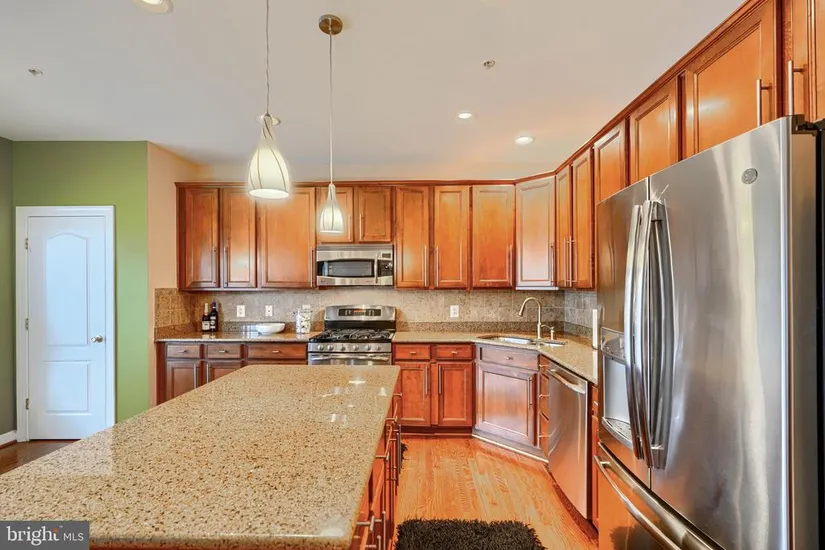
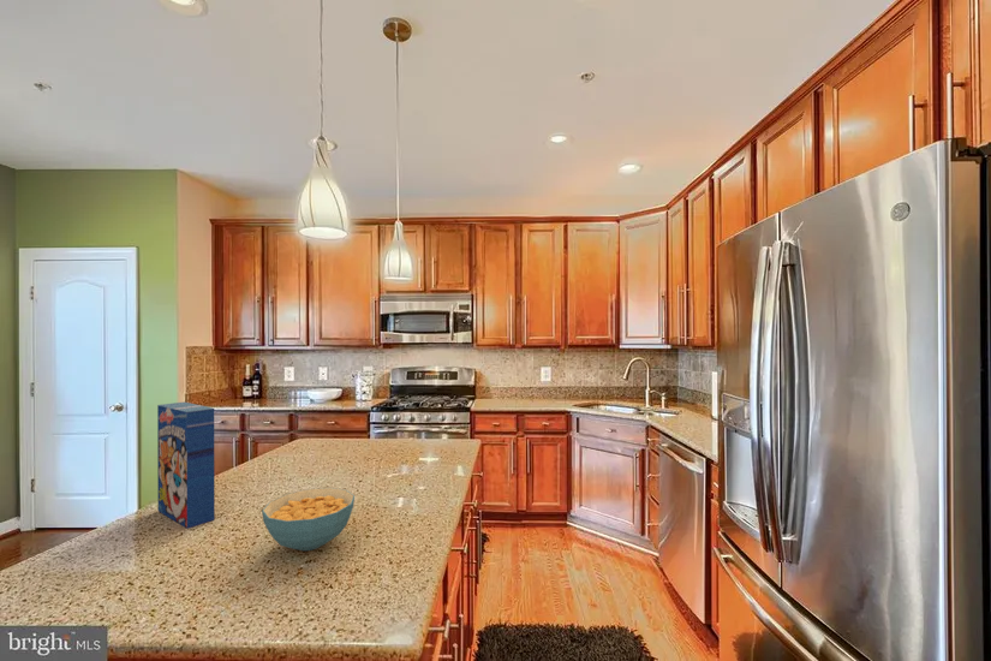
+ cereal bowl [261,487,356,552]
+ cereal box [156,401,216,530]
